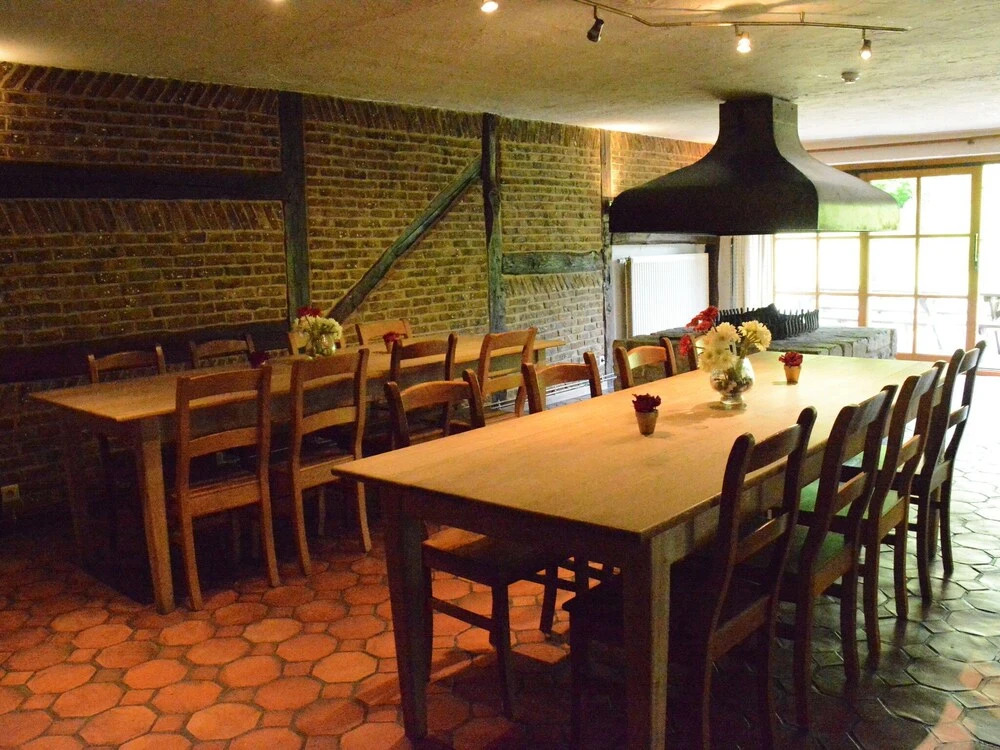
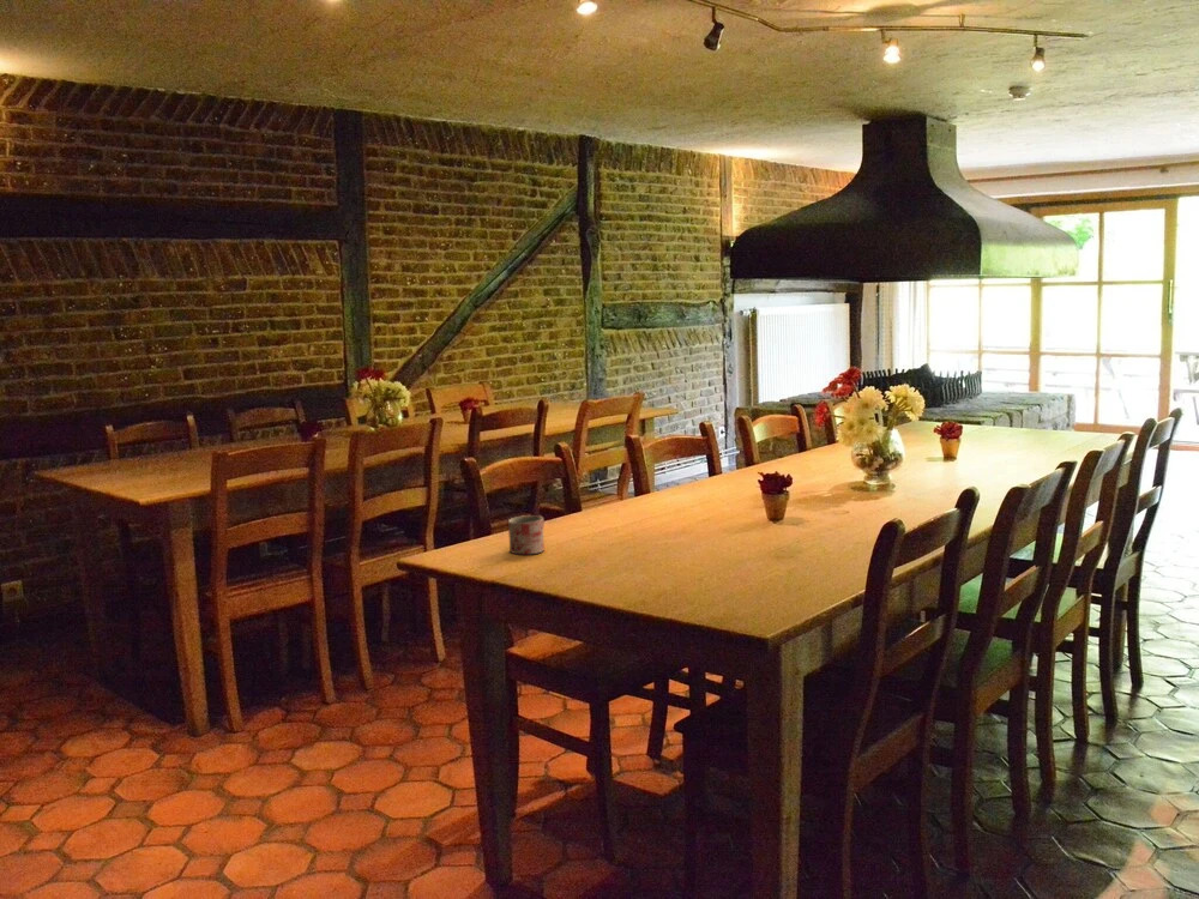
+ mug [507,514,546,556]
